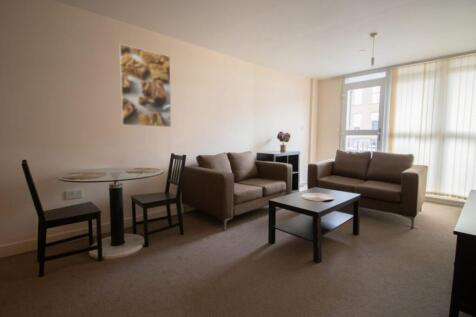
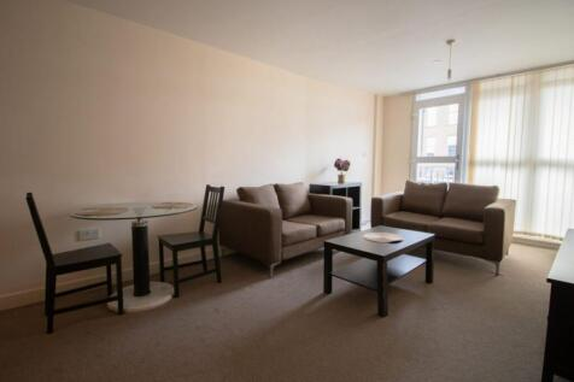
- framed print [118,43,172,128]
